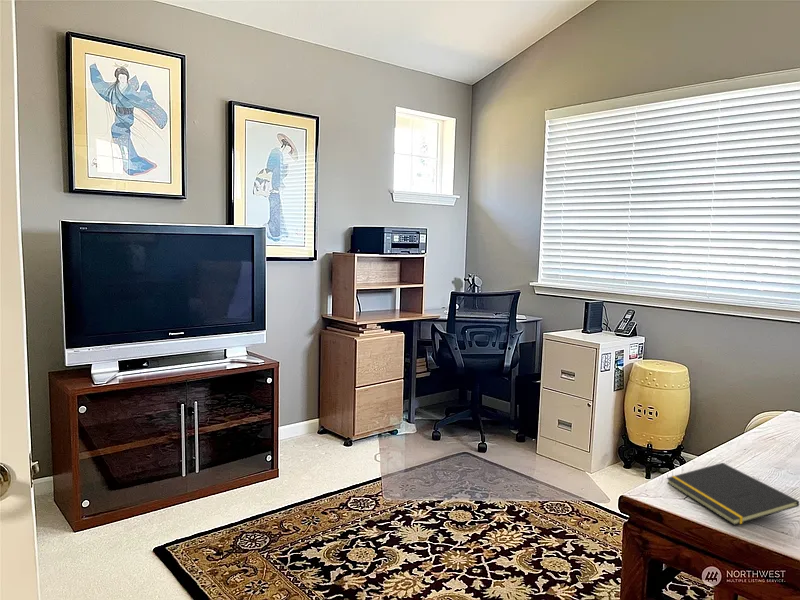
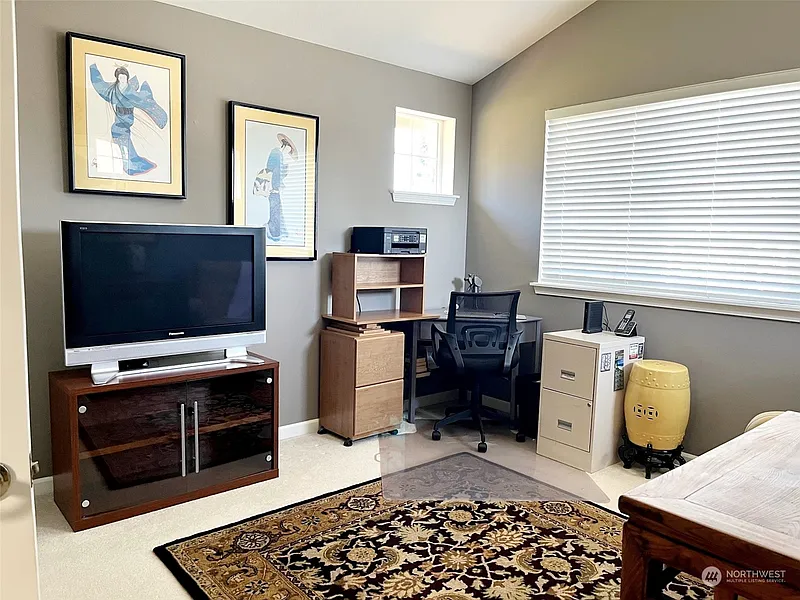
- notepad [666,462,800,526]
